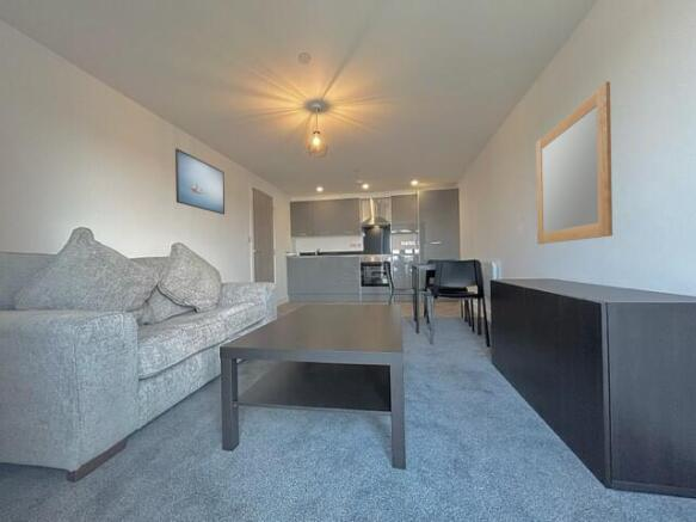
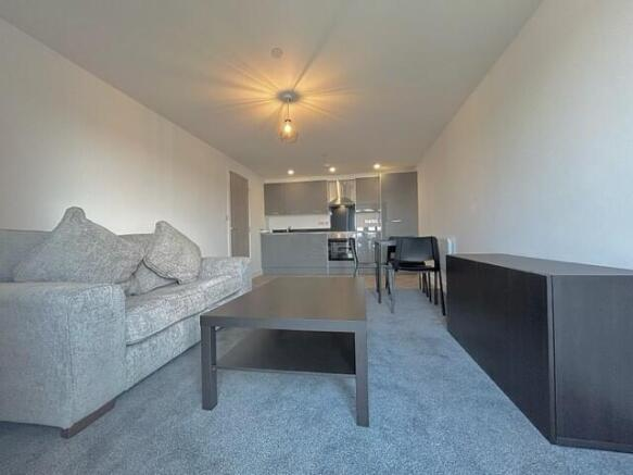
- home mirror [535,80,614,245]
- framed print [174,147,226,216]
